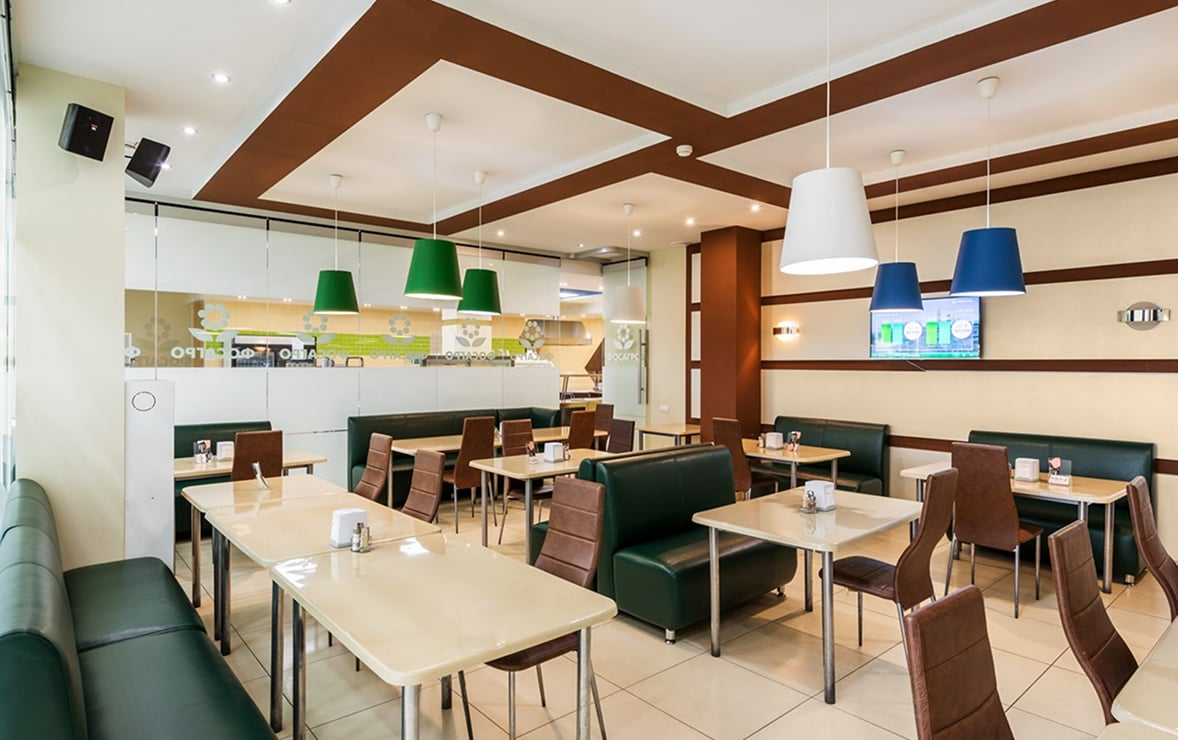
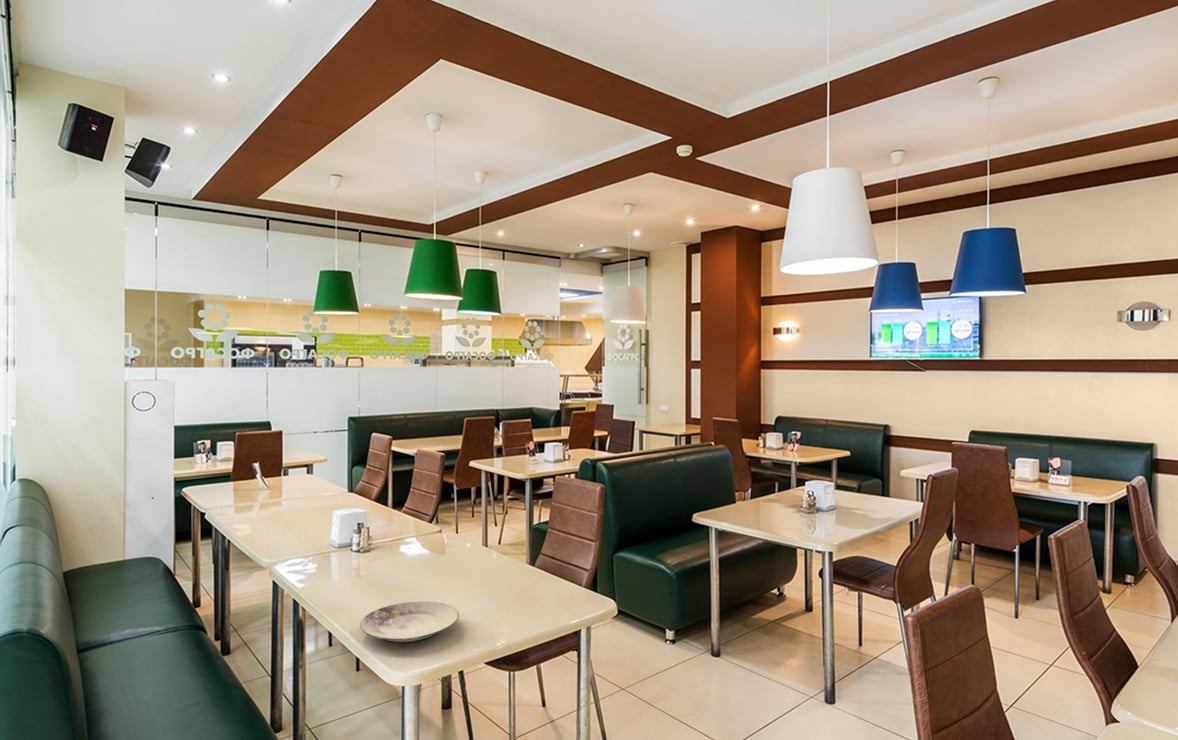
+ plate [359,601,460,643]
